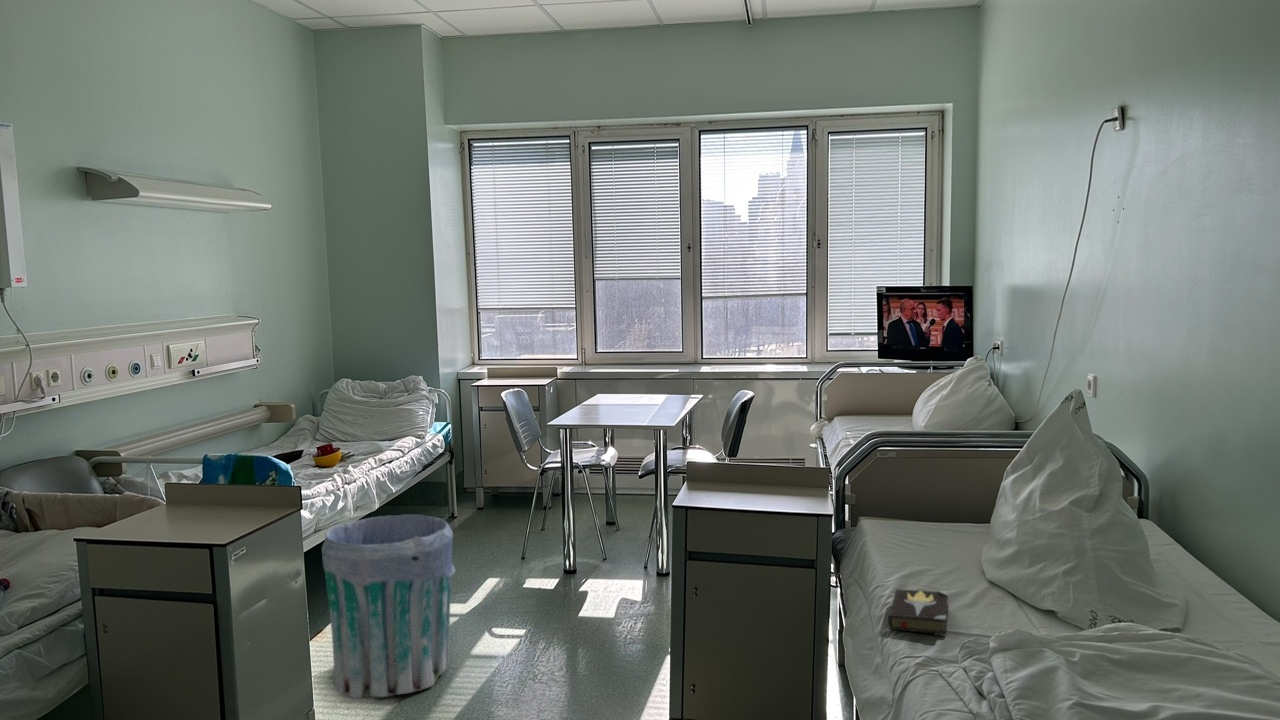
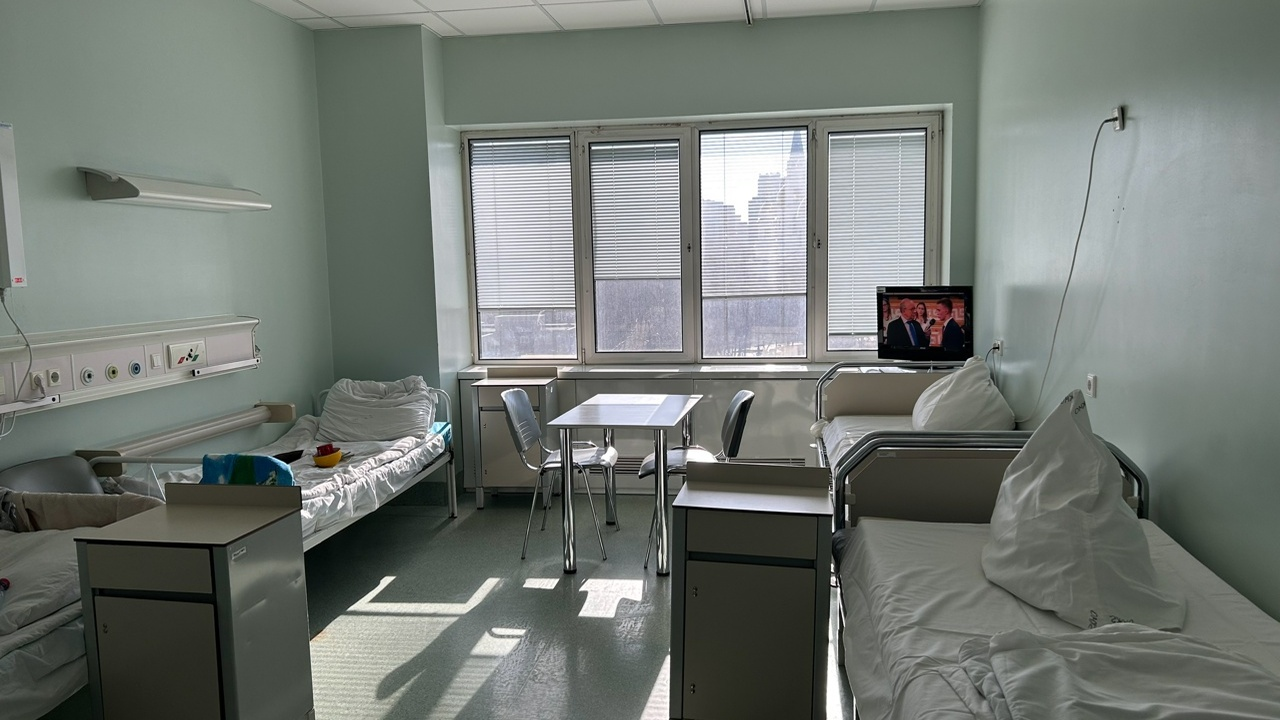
- trash can [321,513,456,699]
- hardback book [887,588,950,637]
